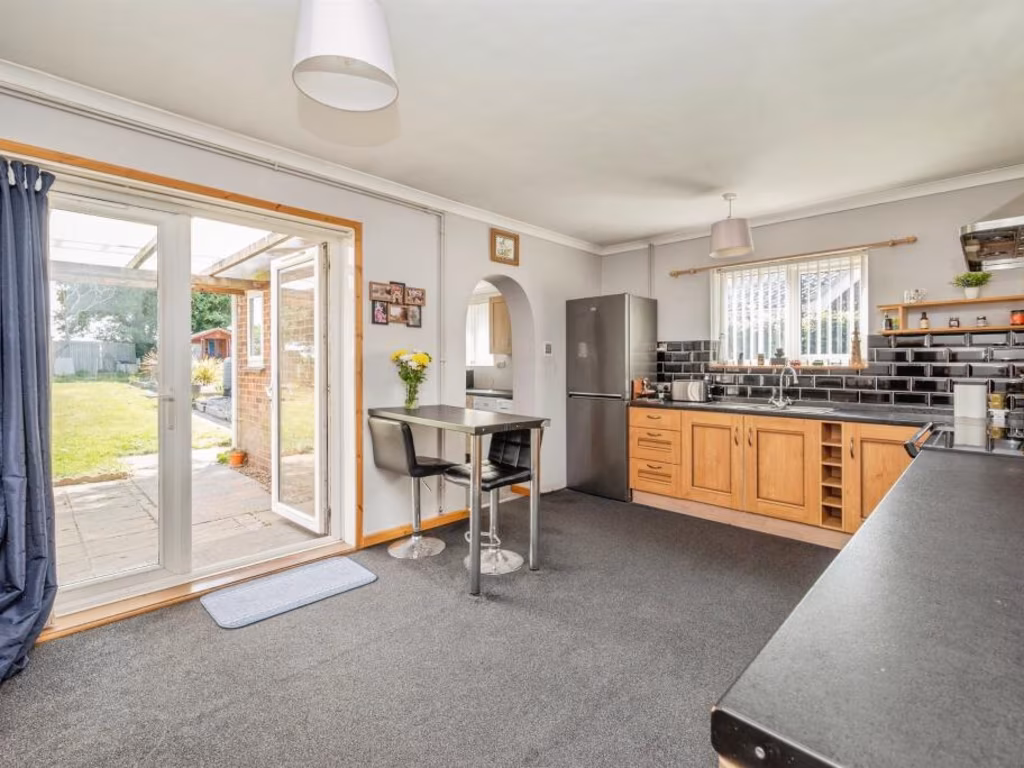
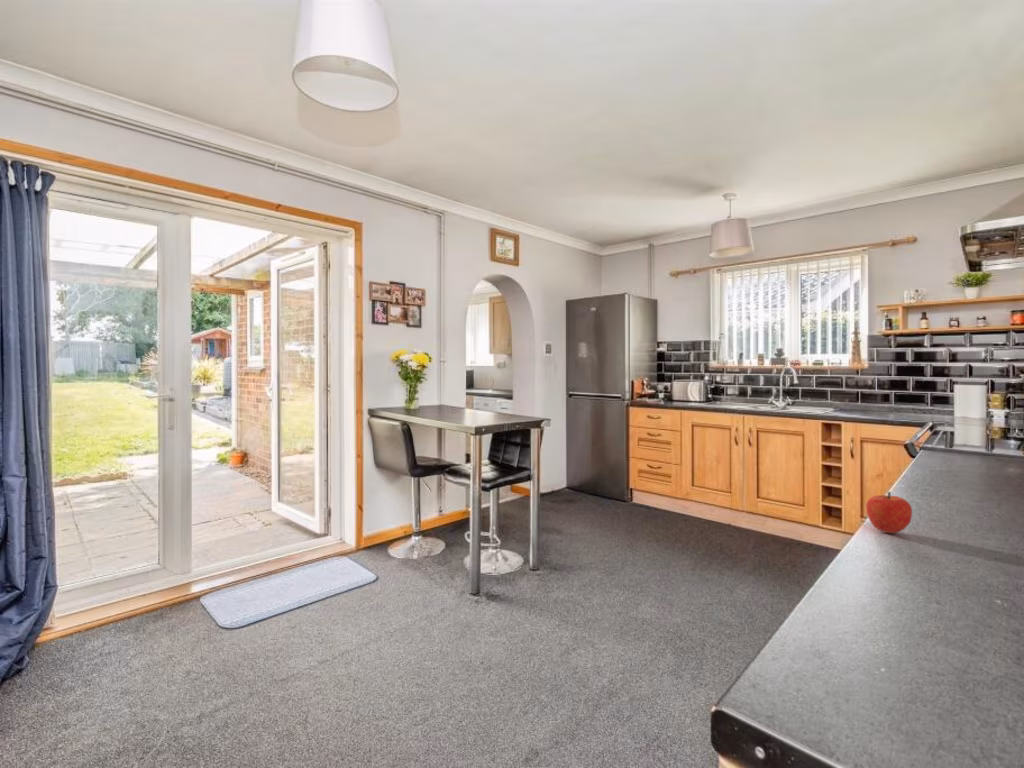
+ fruit [865,491,913,534]
